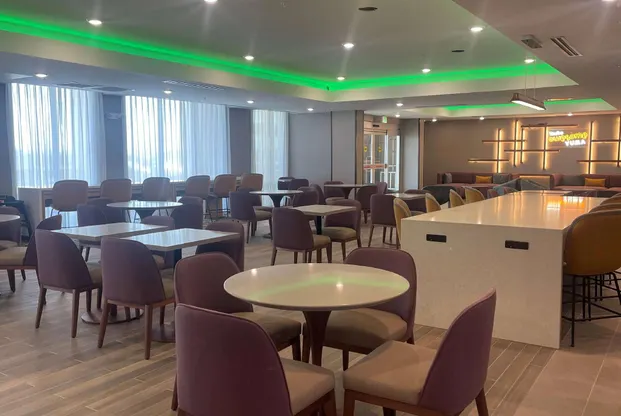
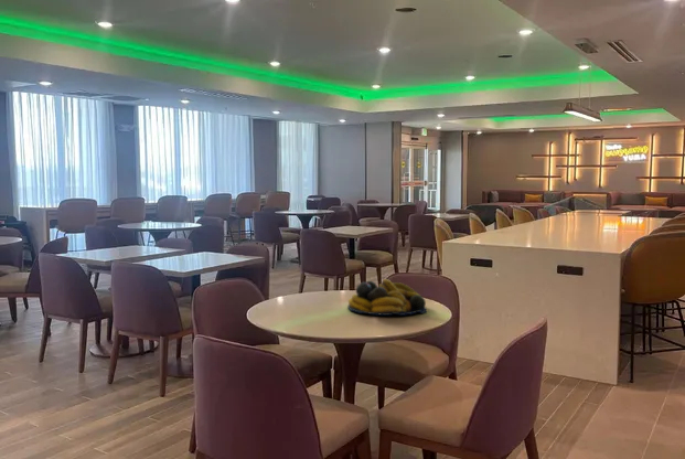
+ fruit bowl [346,278,428,317]
